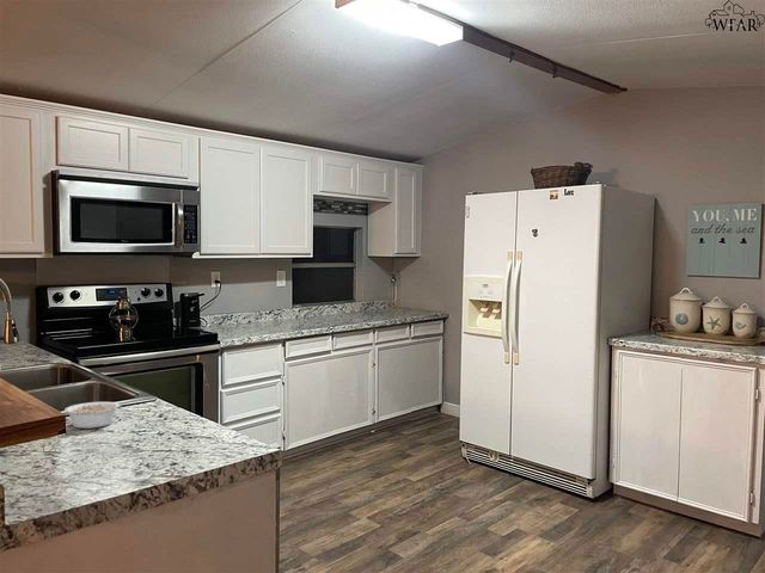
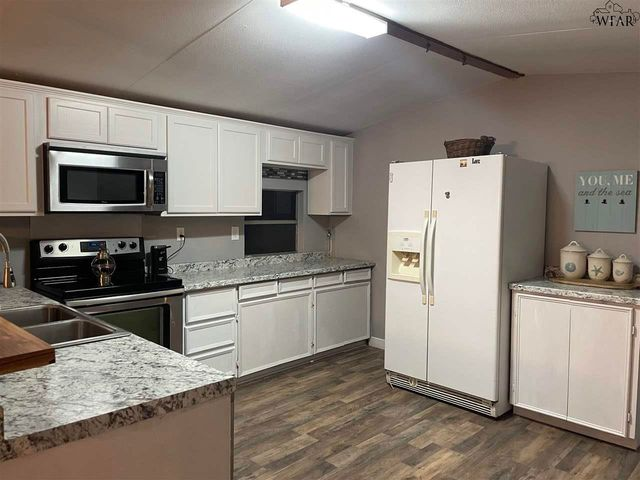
- legume [63,401,122,430]
